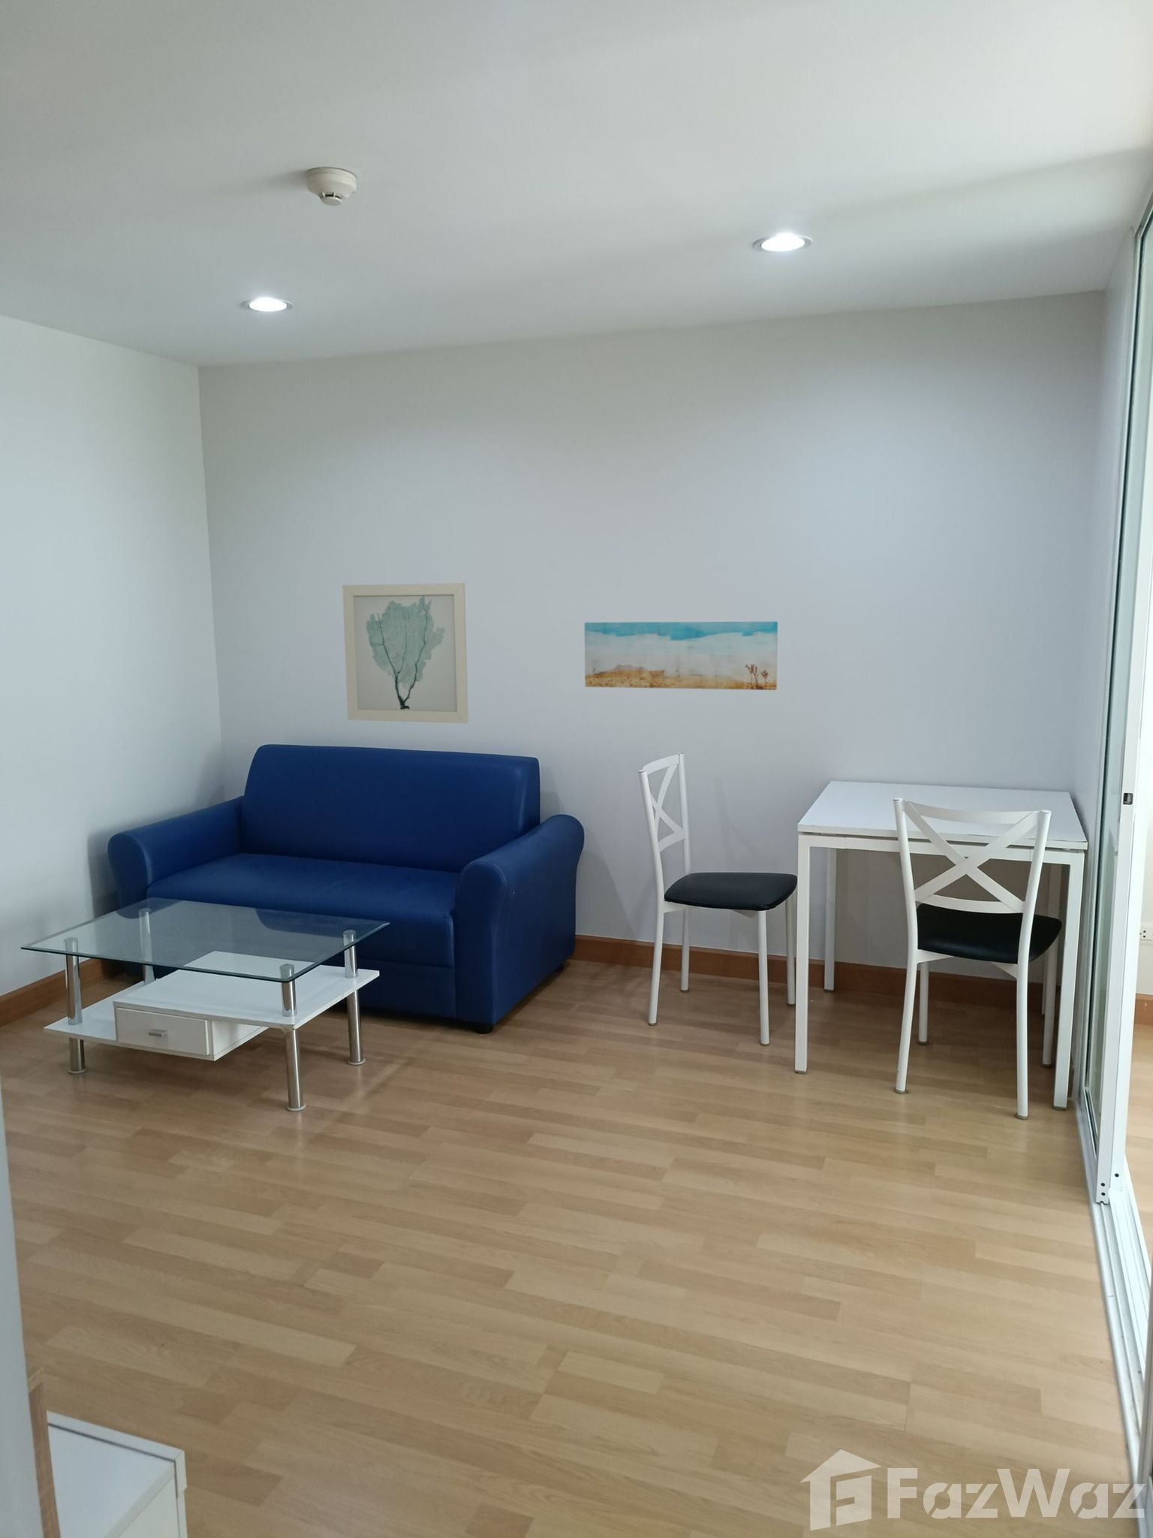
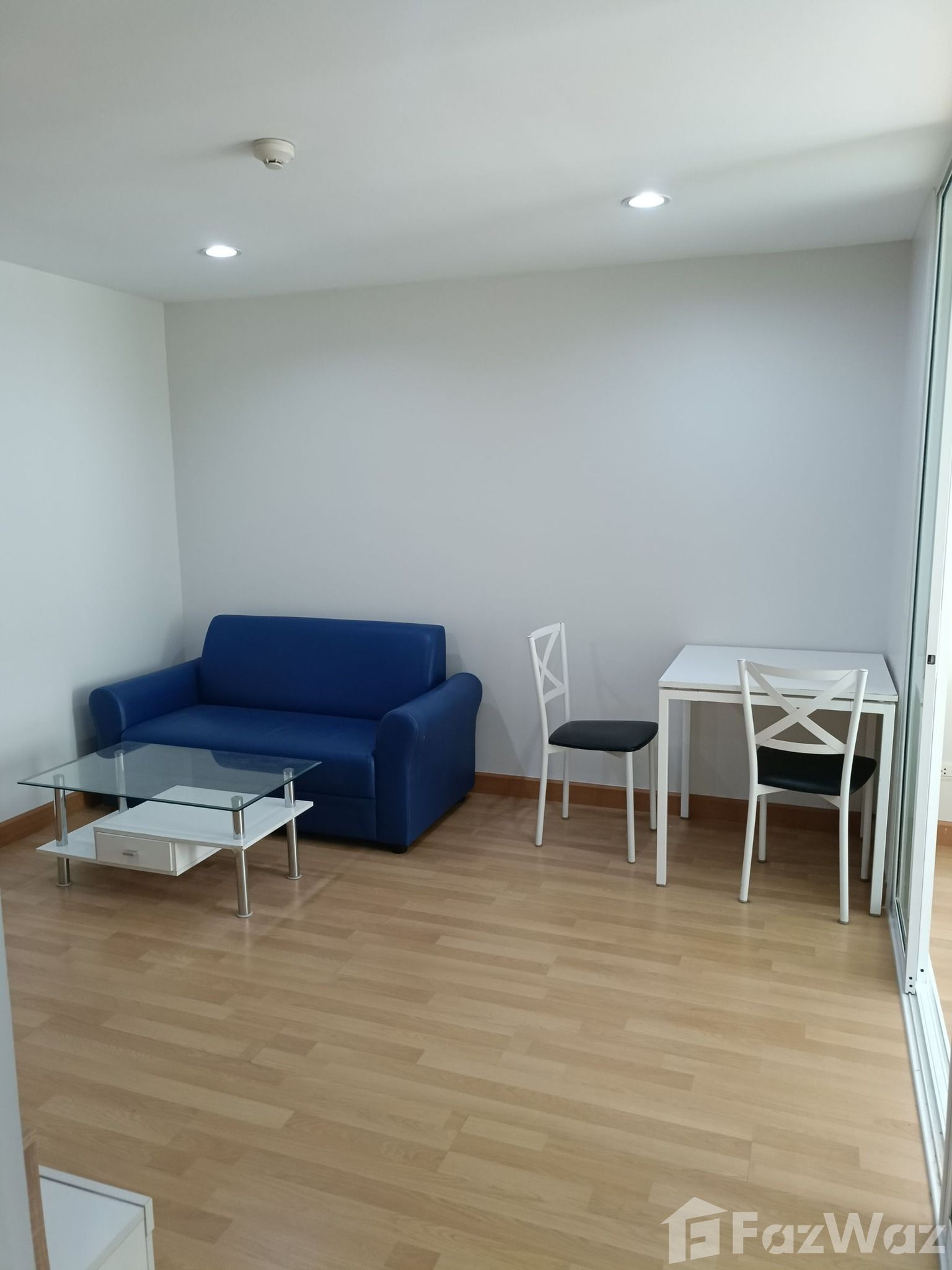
- wall art [342,583,469,724]
- wall art [584,621,779,691]
